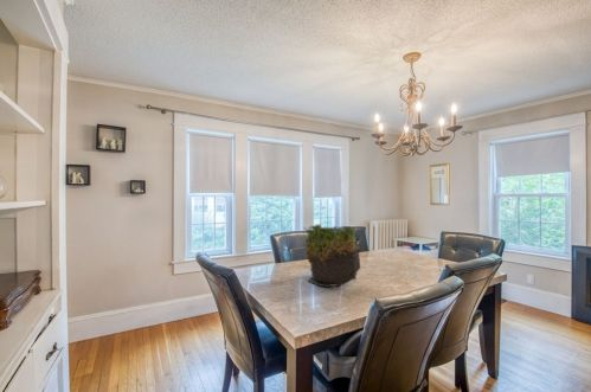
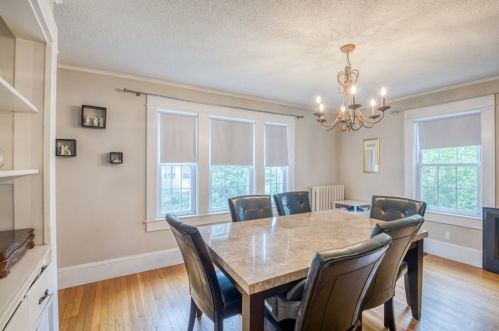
- plant [300,224,361,288]
